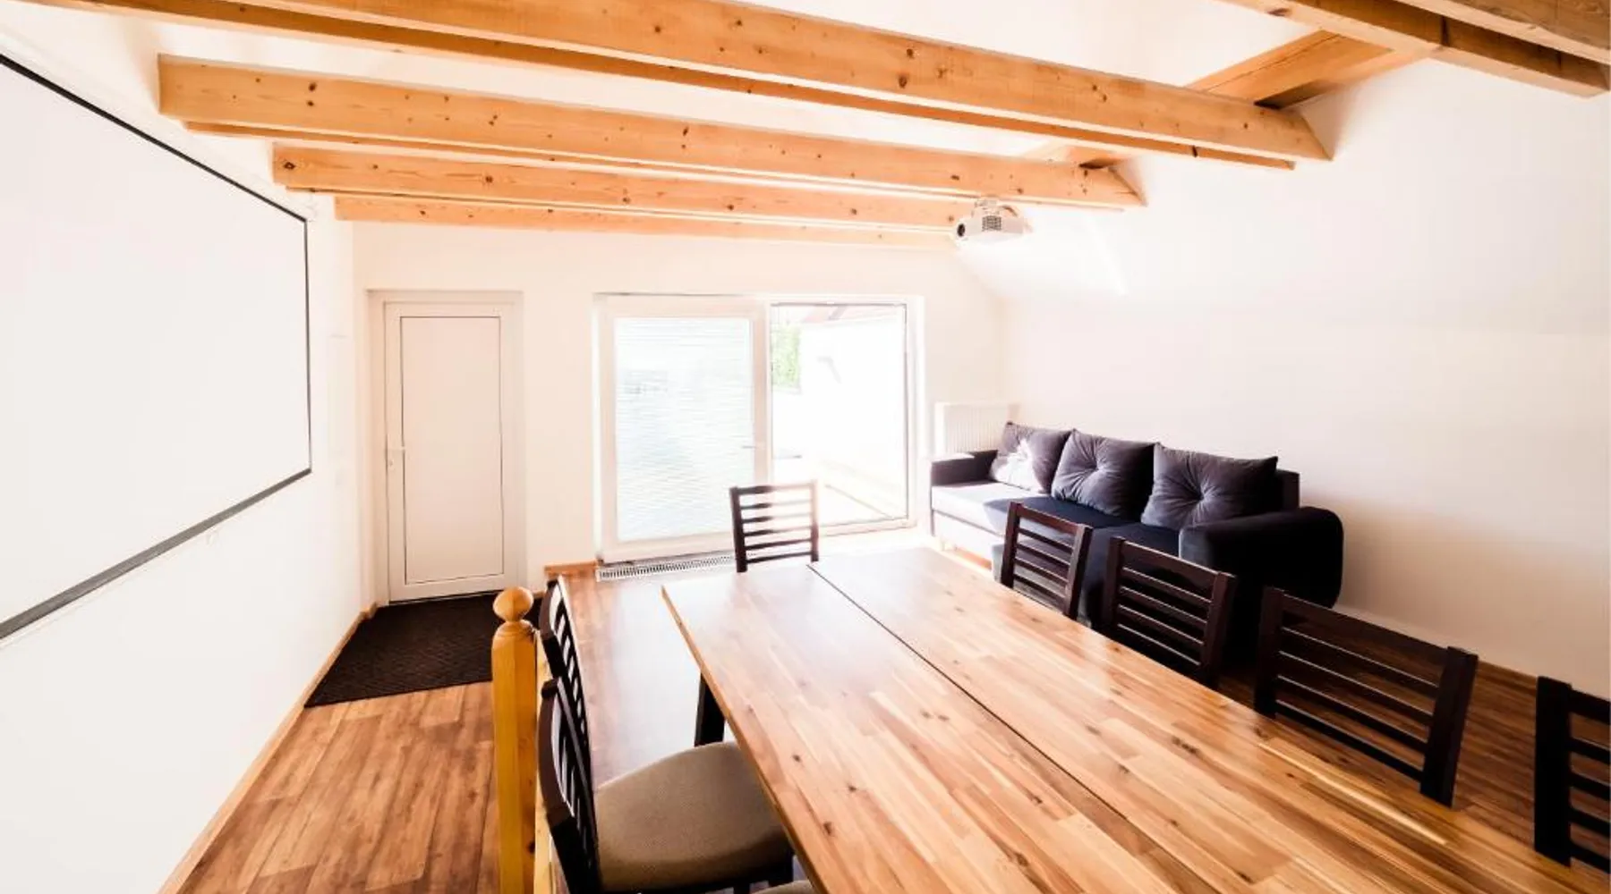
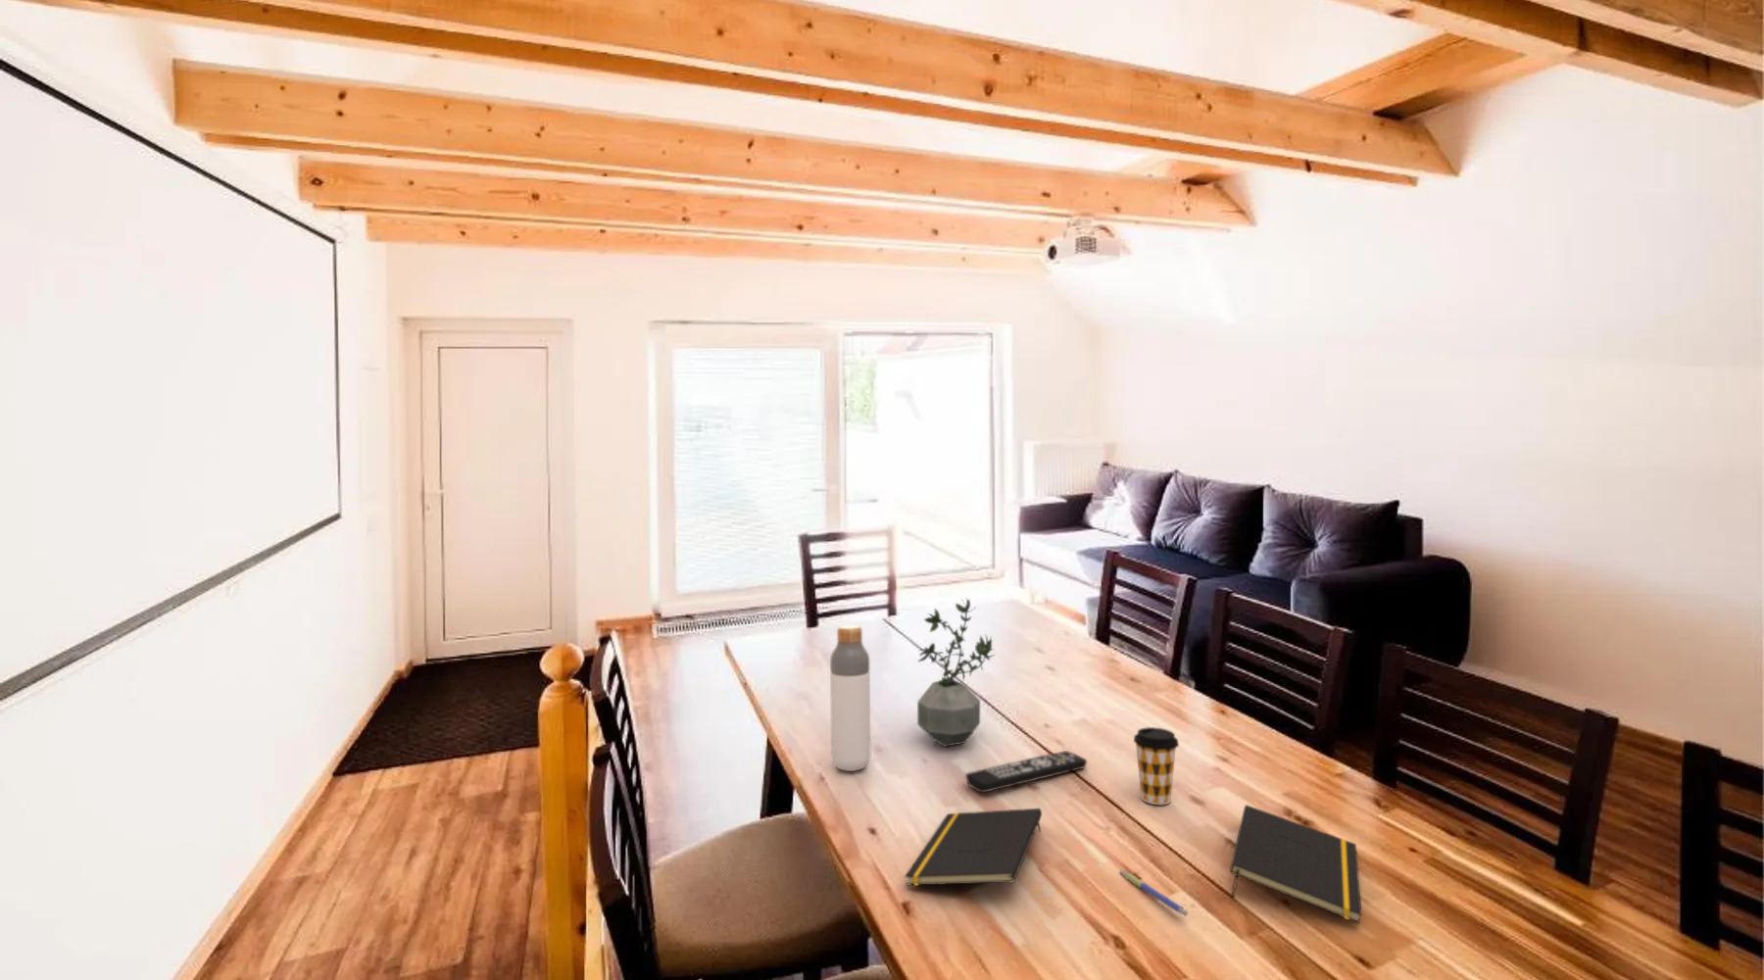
+ potted plant [916,597,995,748]
+ remote control [964,749,1088,794]
+ notepad [1229,804,1363,924]
+ coffee cup [1133,727,1180,805]
+ bottle [829,624,871,772]
+ pen [1118,869,1188,917]
+ notepad [904,807,1042,887]
